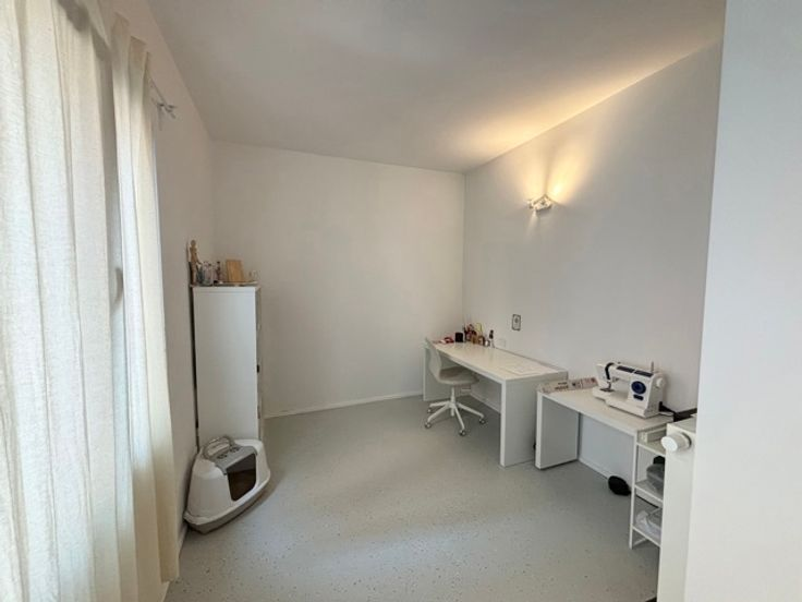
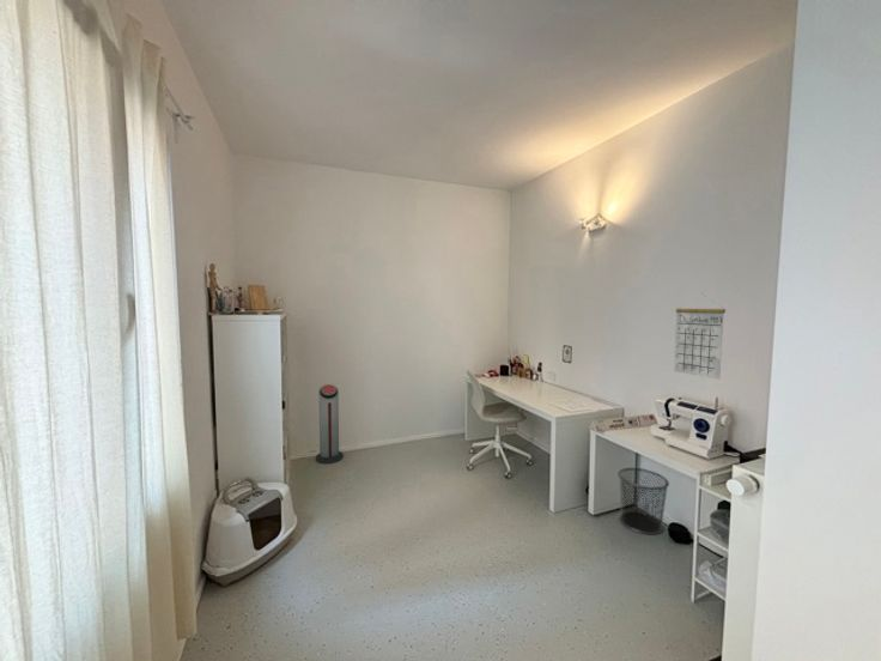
+ air purifier [315,383,345,465]
+ calendar [673,293,727,381]
+ waste bin [616,467,670,535]
